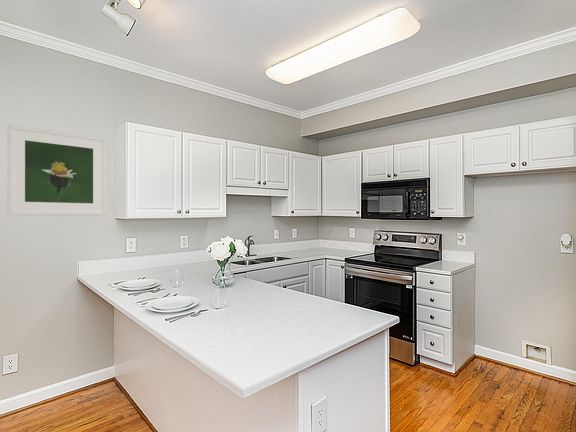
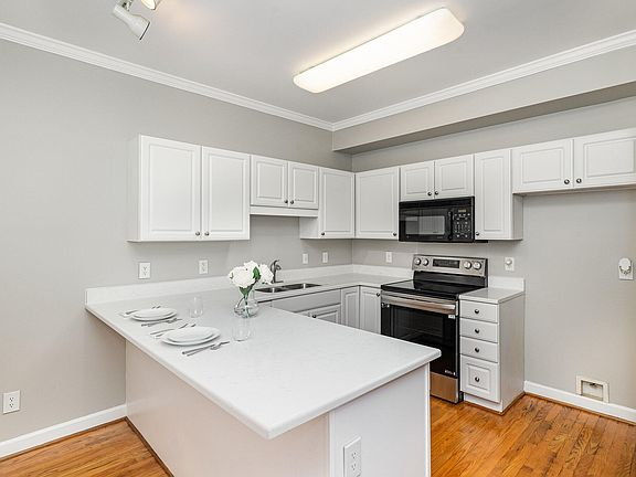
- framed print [7,124,107,216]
